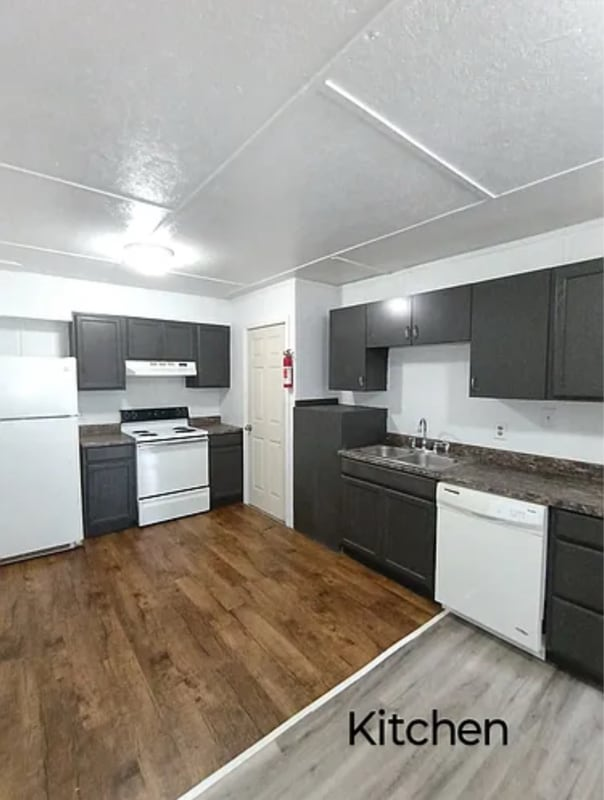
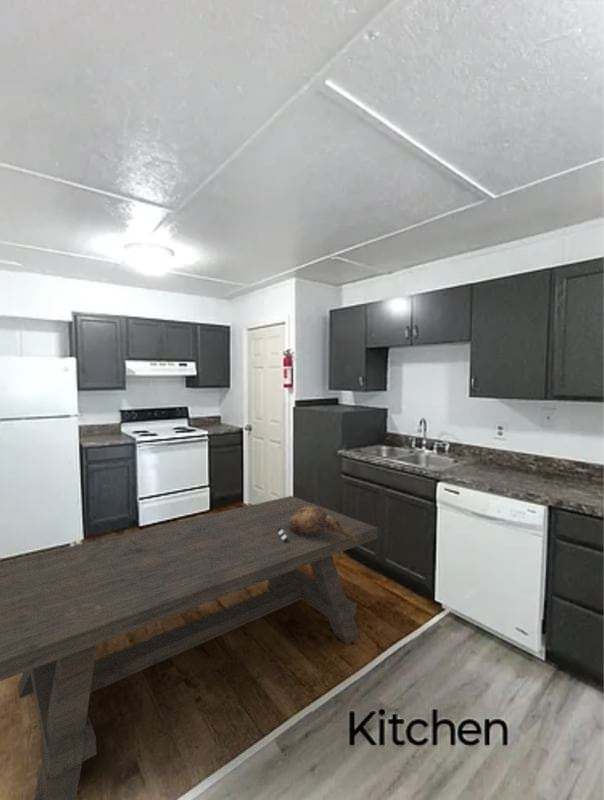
+ dining table [0,495,379,800]
+ decorative bowl [277,506,357,543]
